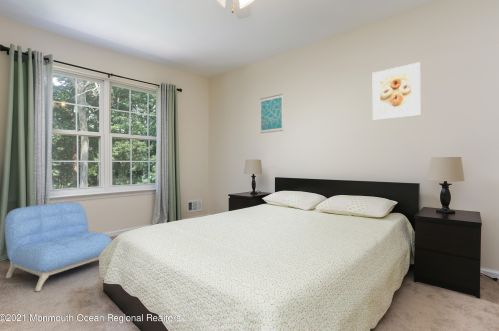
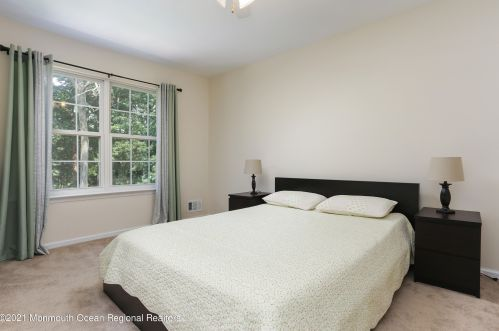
- wall art [259,93,284,134]
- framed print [372,61,421,122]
- armchair [3,201,113,292]
